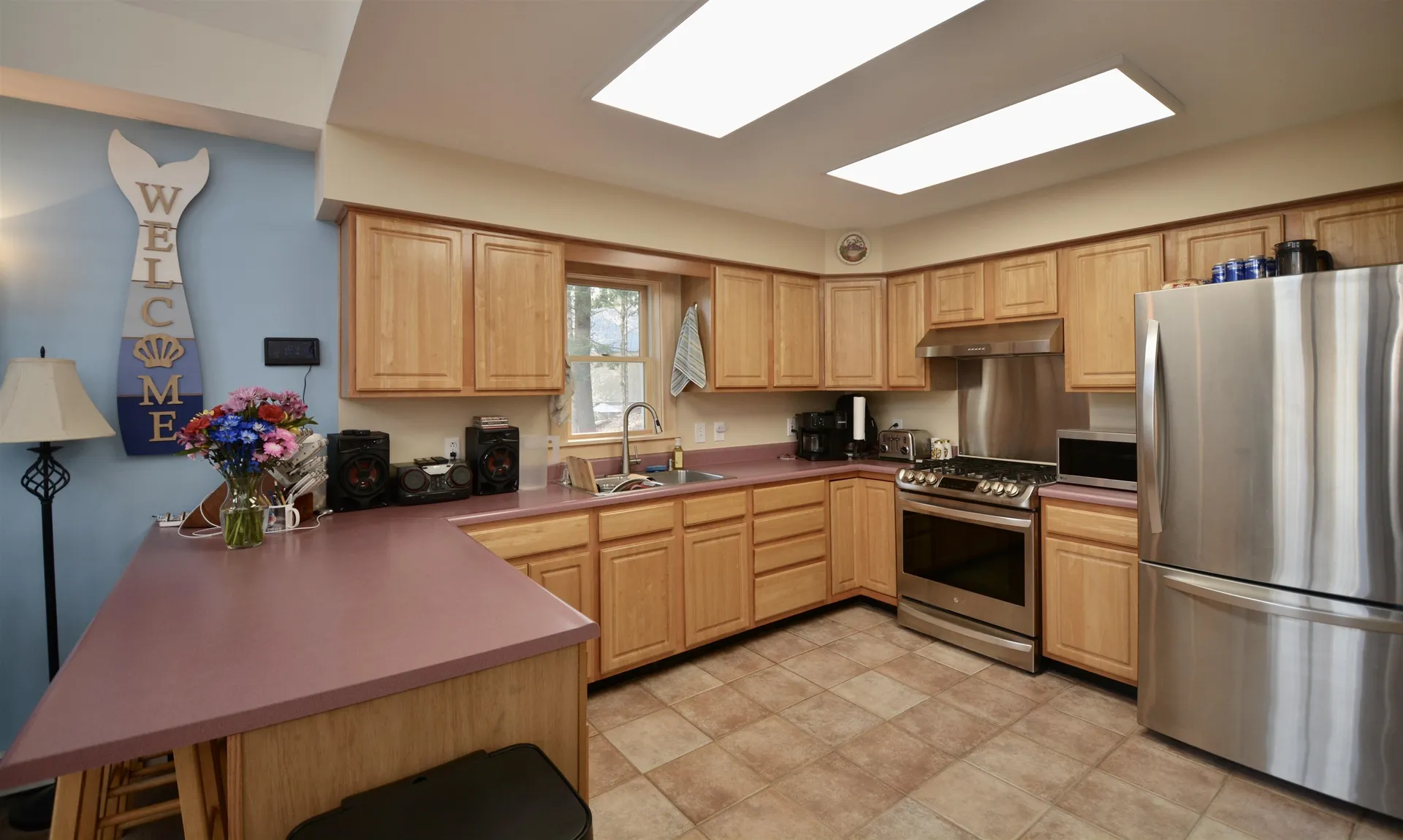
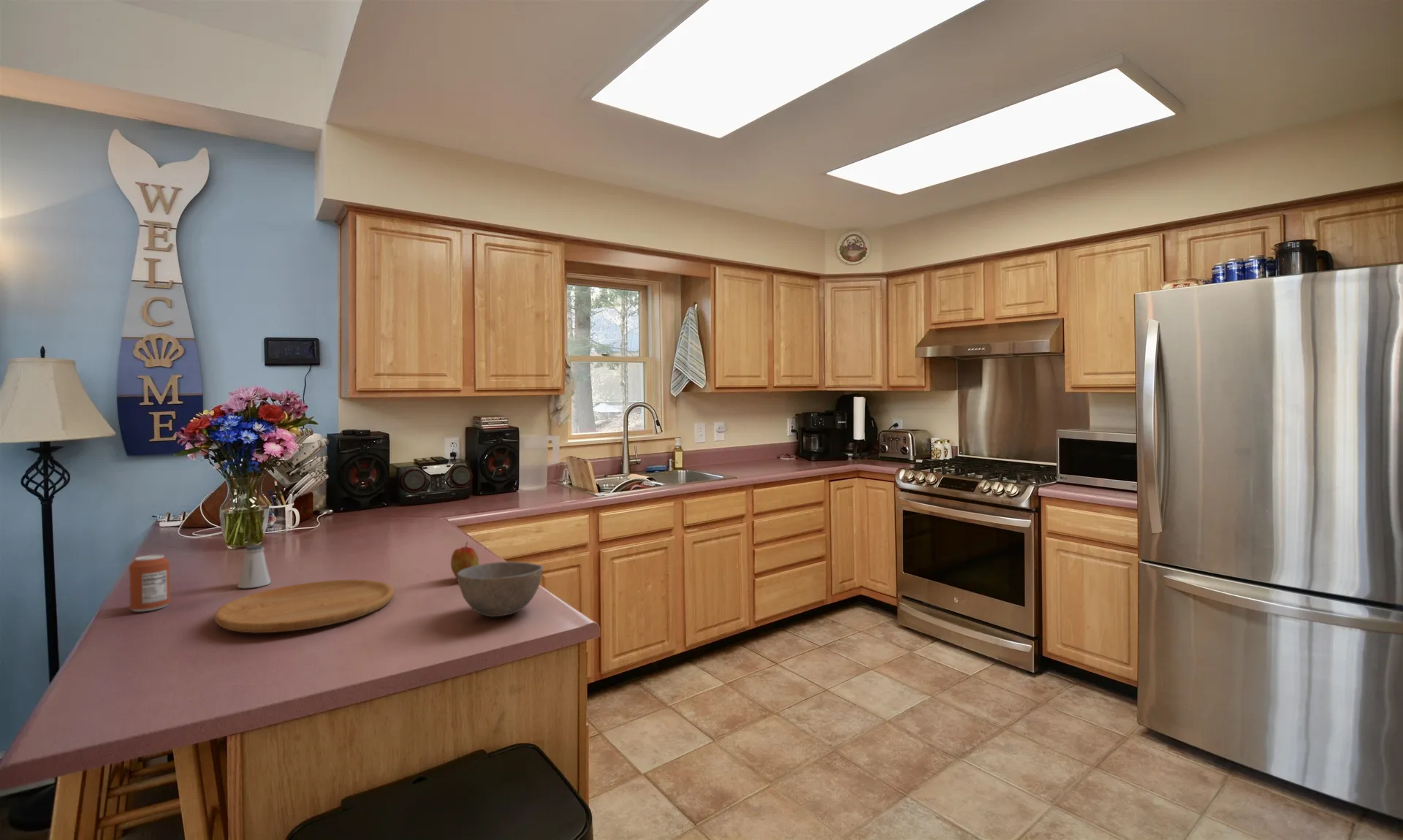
+ saltshaker [237,544,272,589]
+ bowl [457,561,544,617]
+ apple [450,541,479,580]
+ cutting board [214,579,395,633]
+ can [129,554,171,612]
